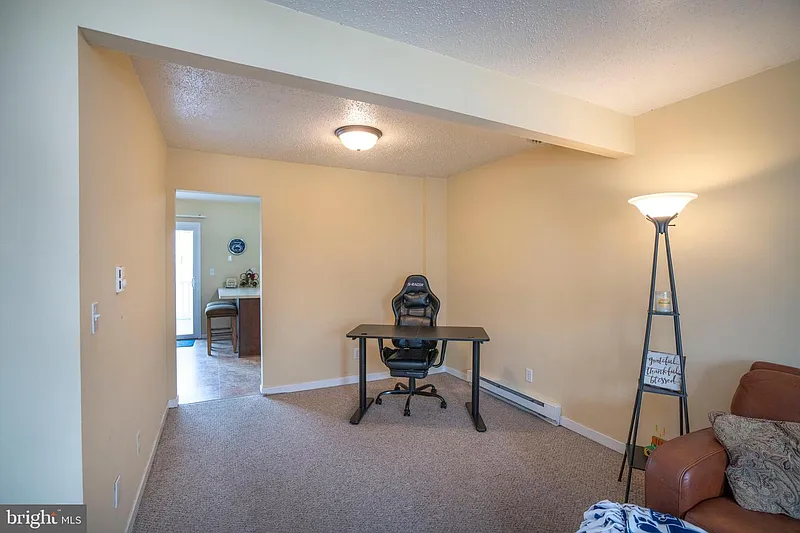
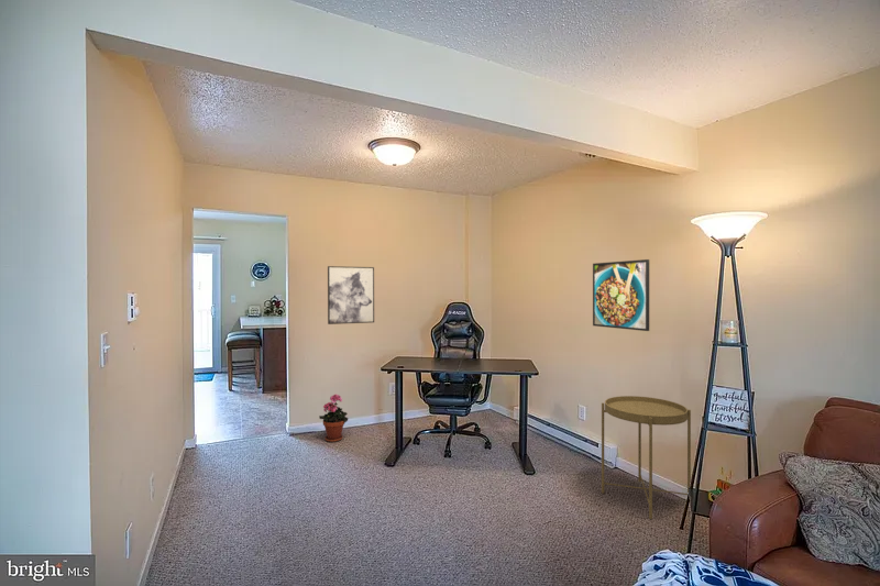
+ potted plant [318,394,349,443]
+ side table [601,395,692,520]
+ wall art [327,265,375,325]
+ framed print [592,258,650,332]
